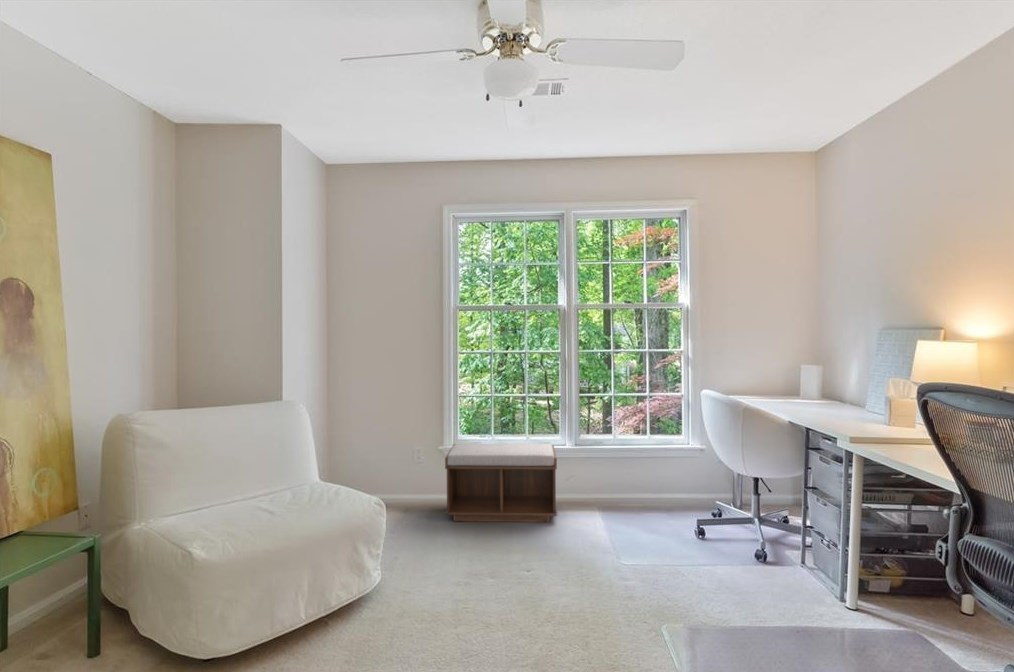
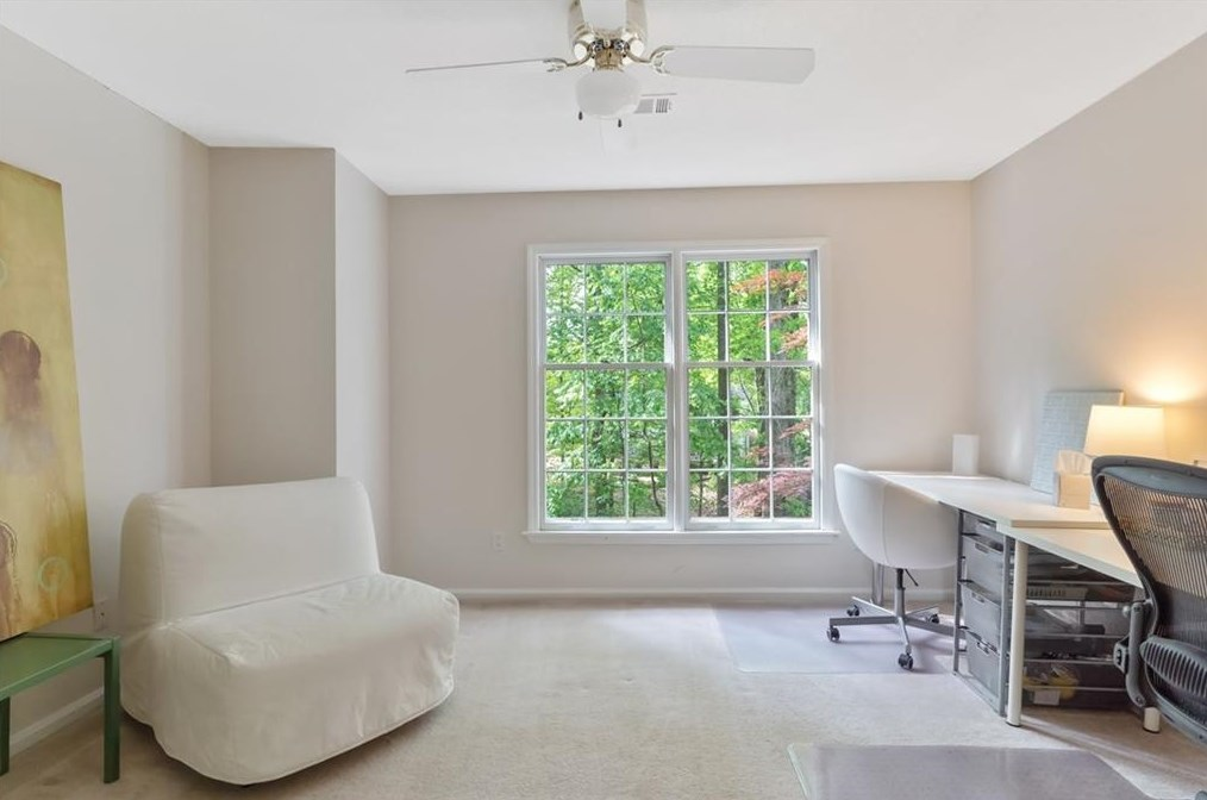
- bench [444,443,558,523]
